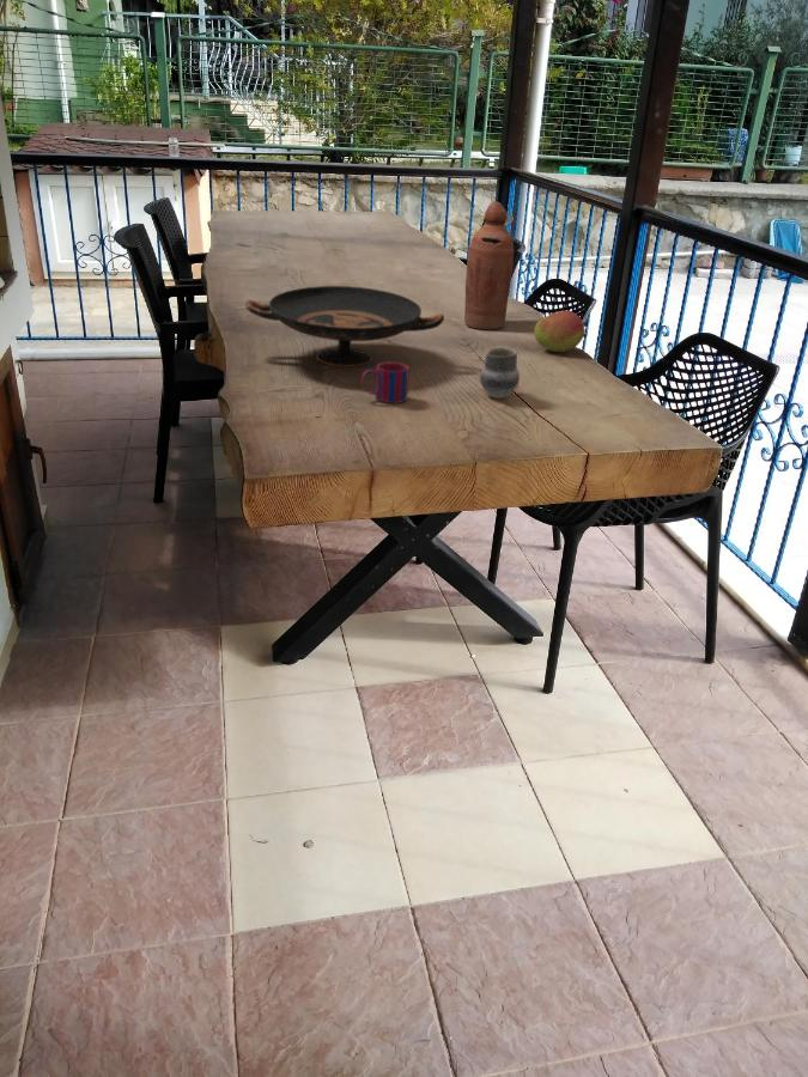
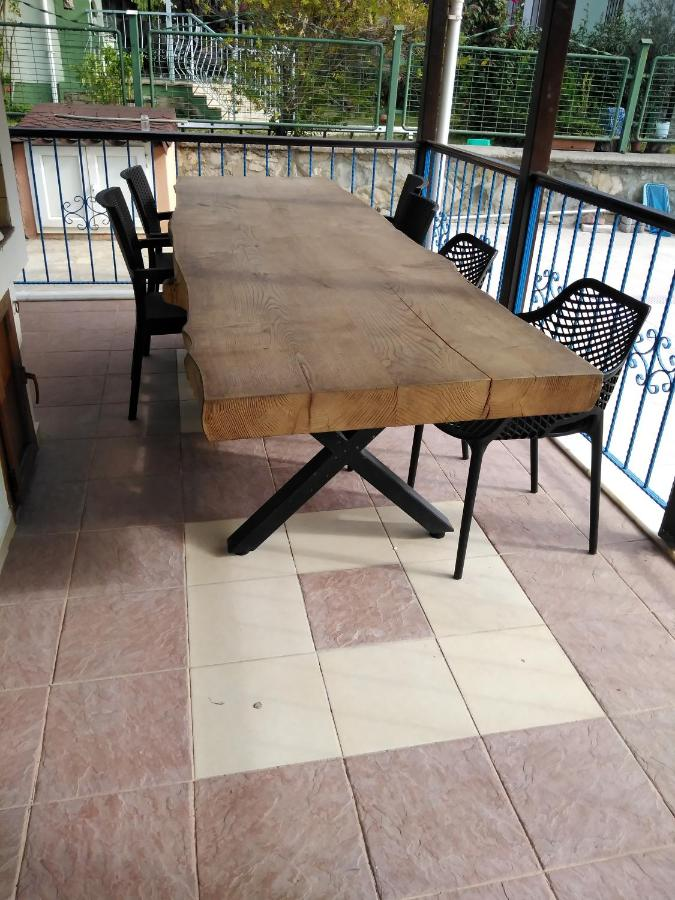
- bottle [463,201,515,330]
- decorative bowl [244,285,445,369]
- fruit [533,310,588,353]
- cup [479,346,521,400]
- mug [360,361,411,404]
